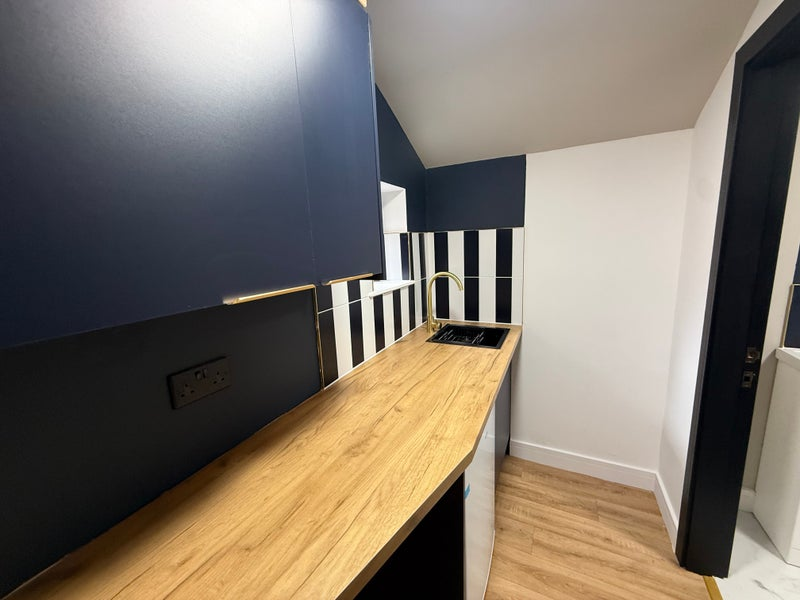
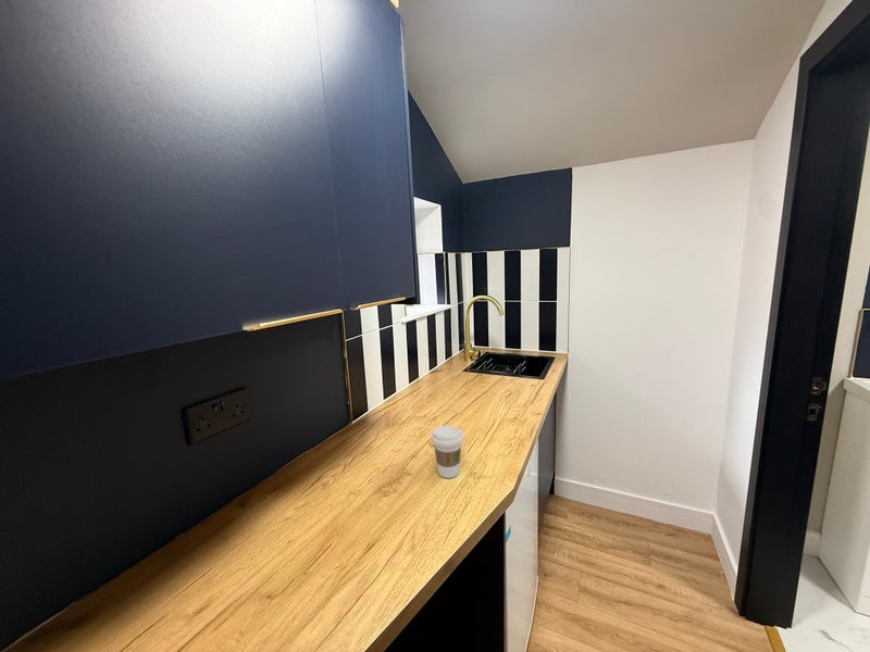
+ coffee cup [430,425,464,479]
